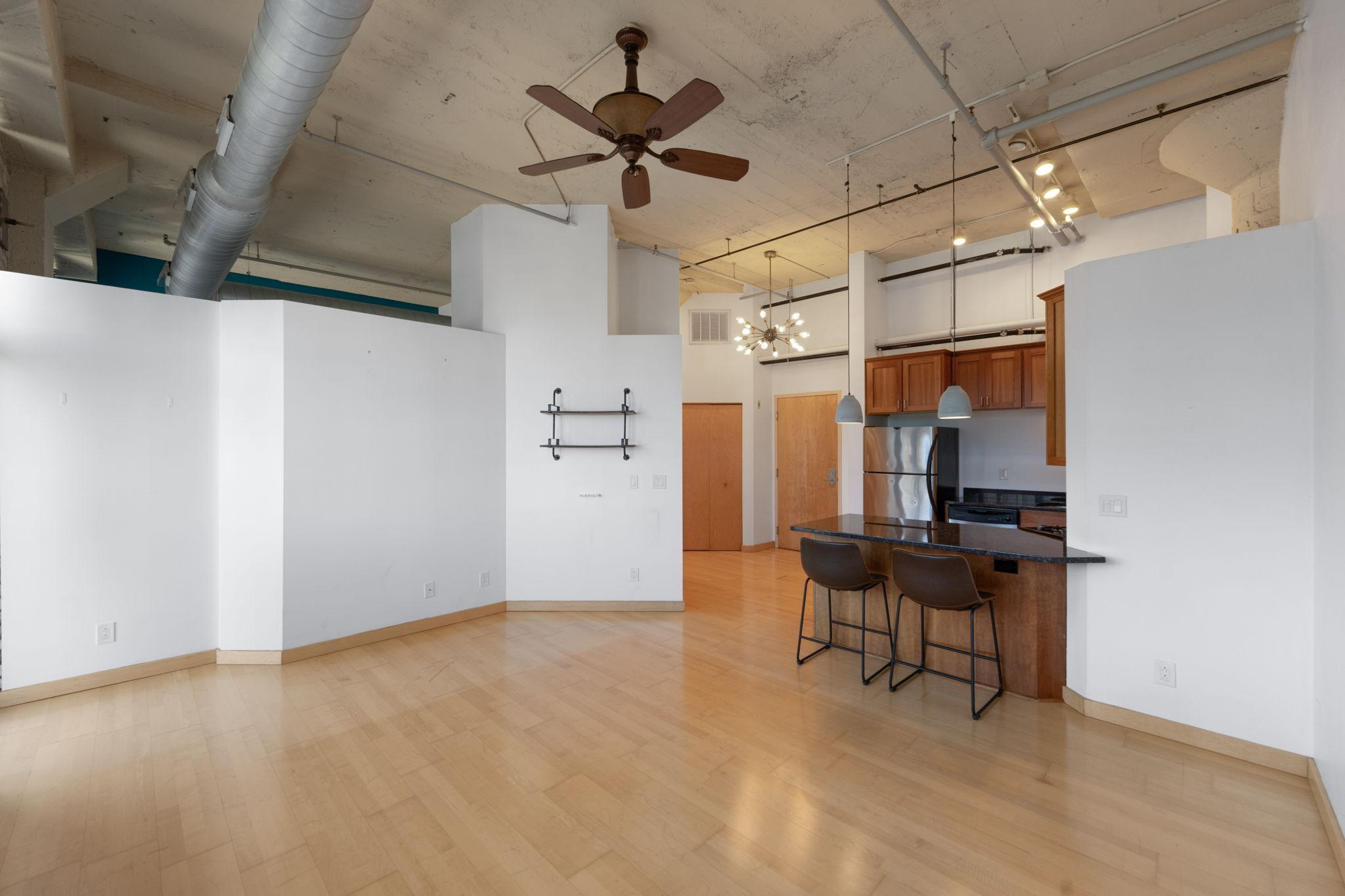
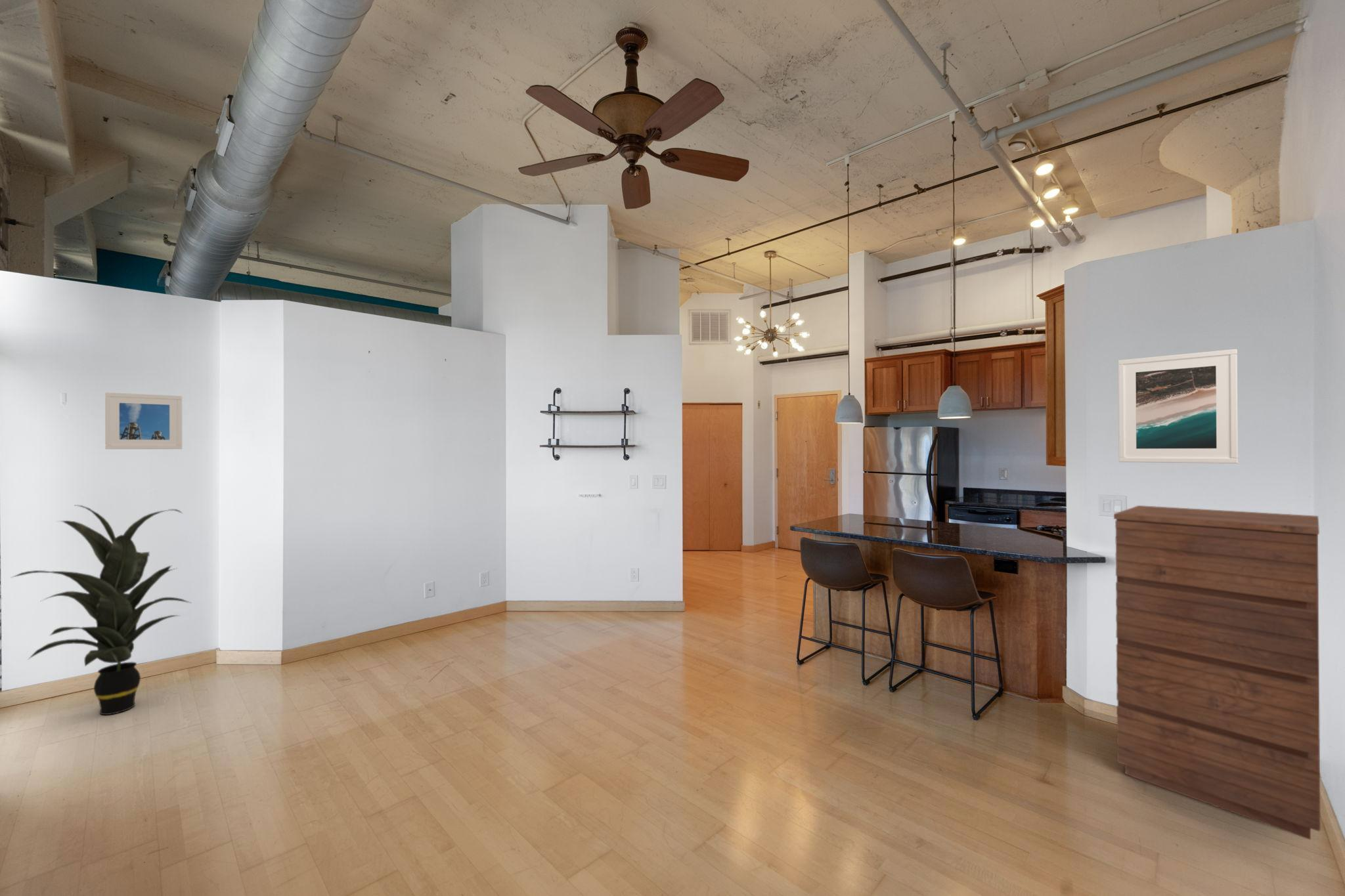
+ dresser [1113,505,1321,840]
+ indoor plant [11,505,192,715]
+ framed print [104,392,183,450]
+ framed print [1118,349,1239,464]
